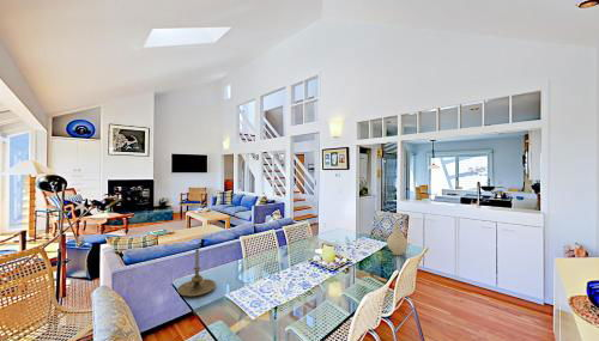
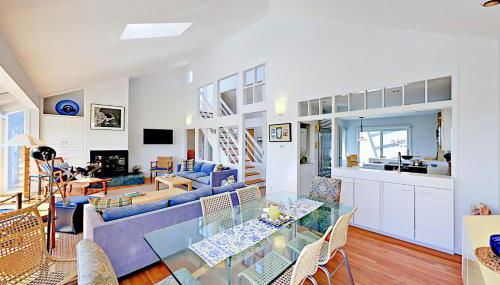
- vase [386,223,409,256]
- candle holder [176,248,217,297]
